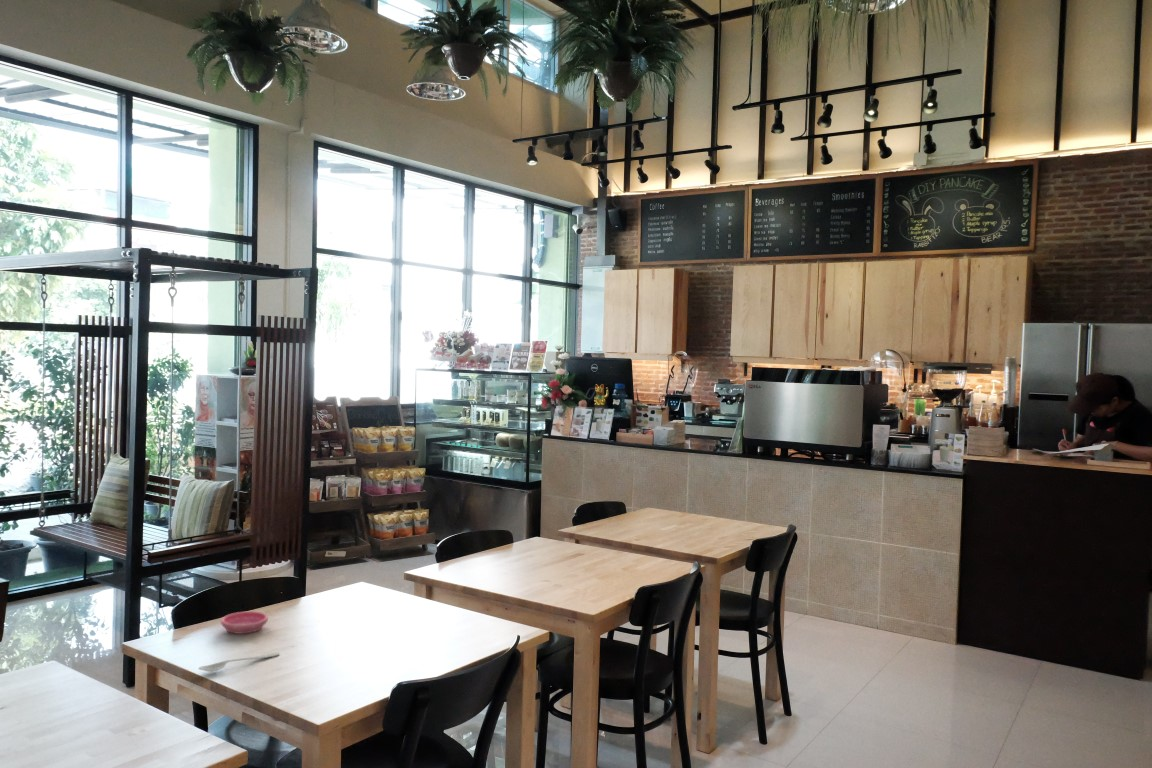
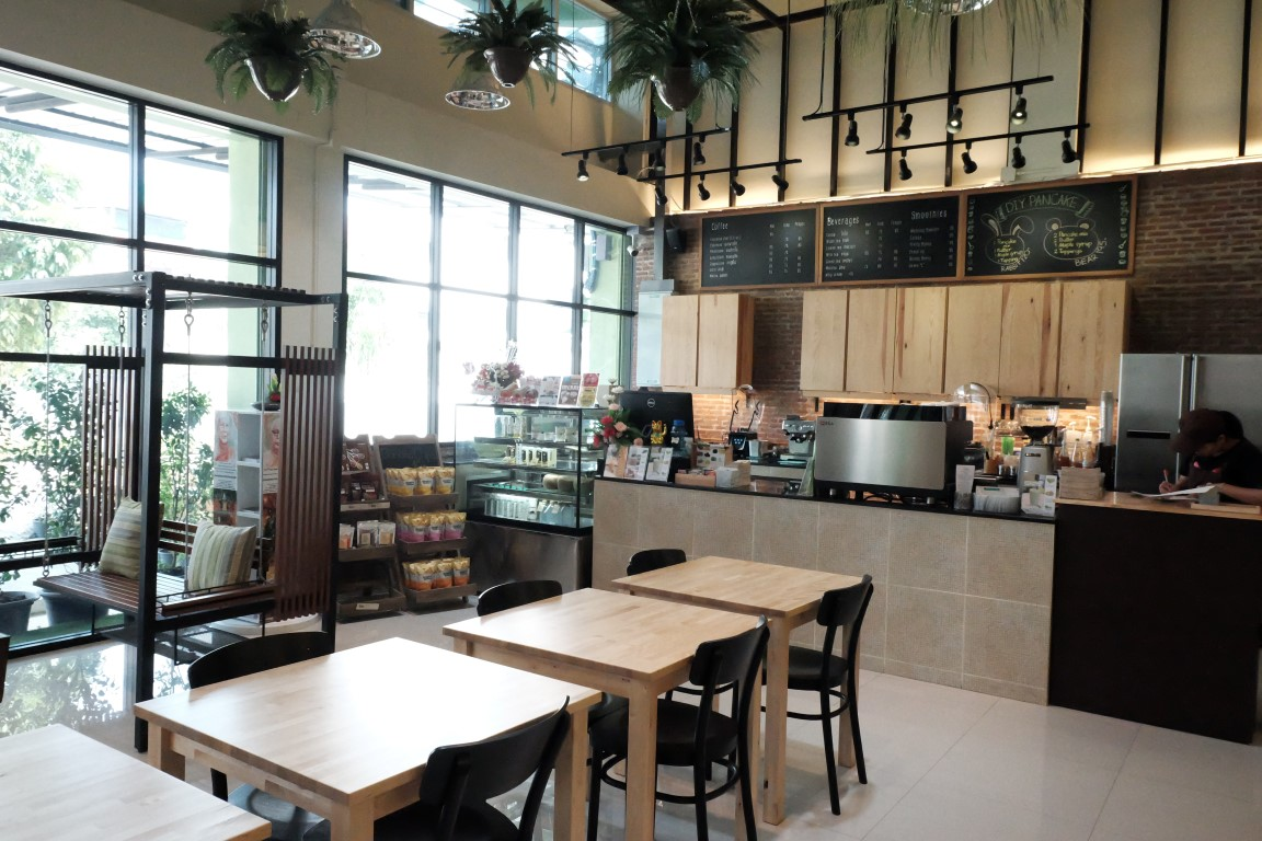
- saucer [220,610,269,635]
- spoon [198,652,281,672]
